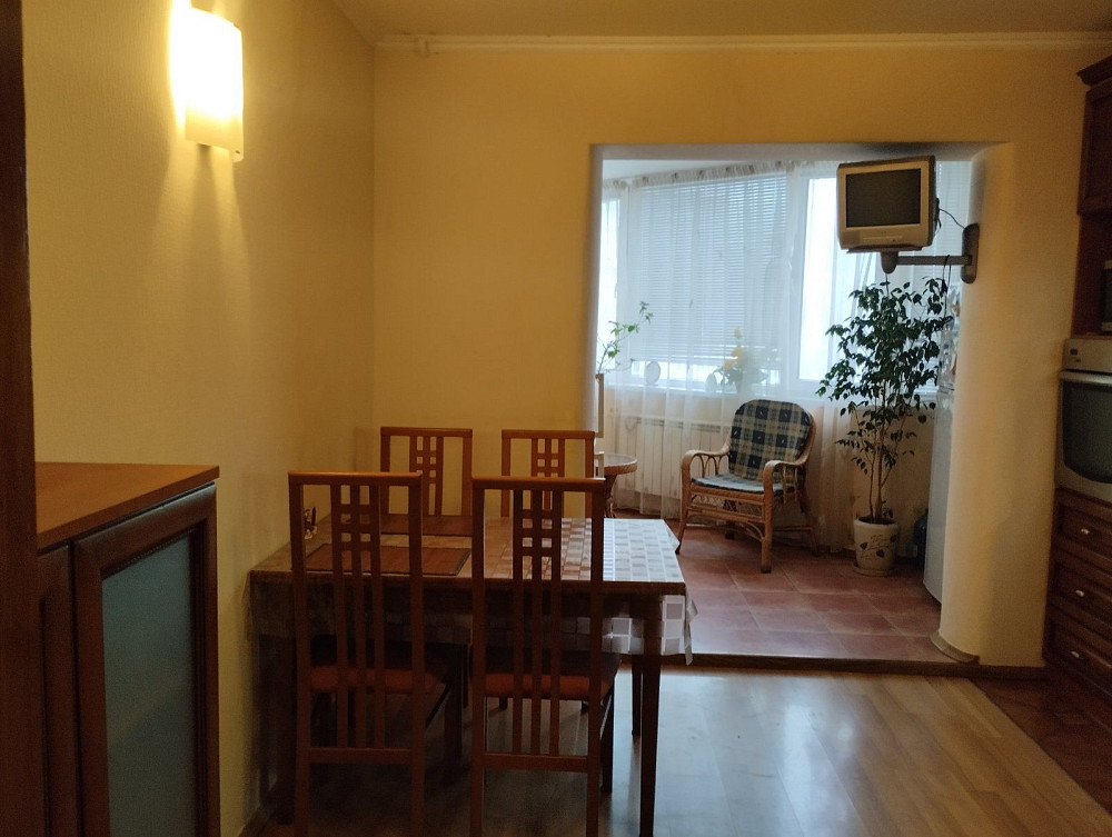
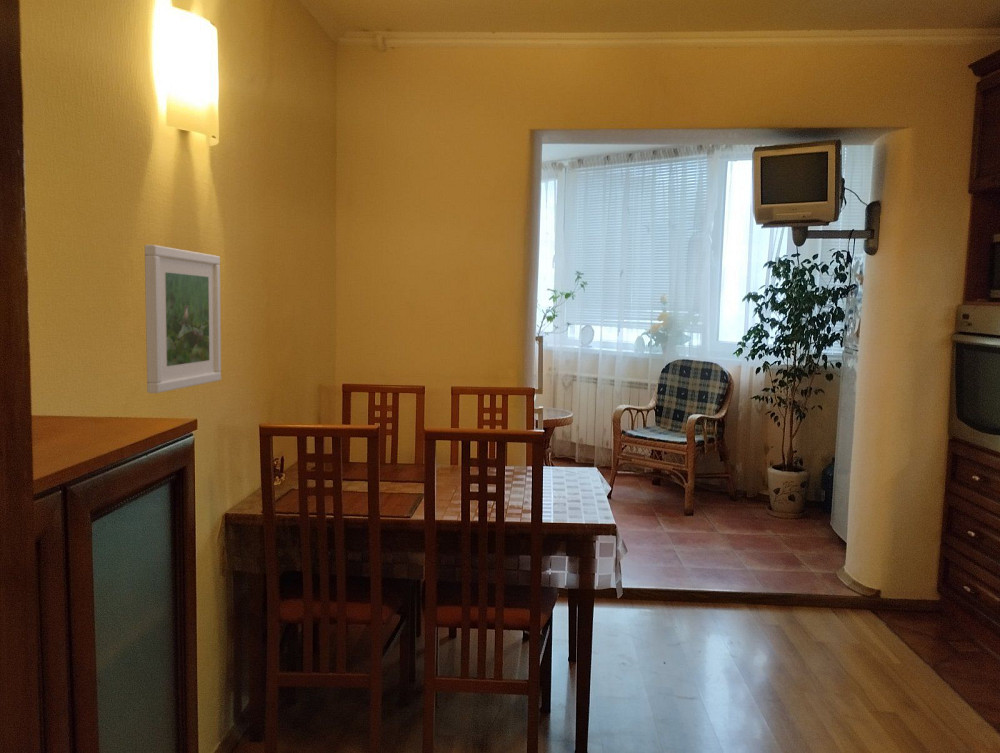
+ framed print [144,244,222,394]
